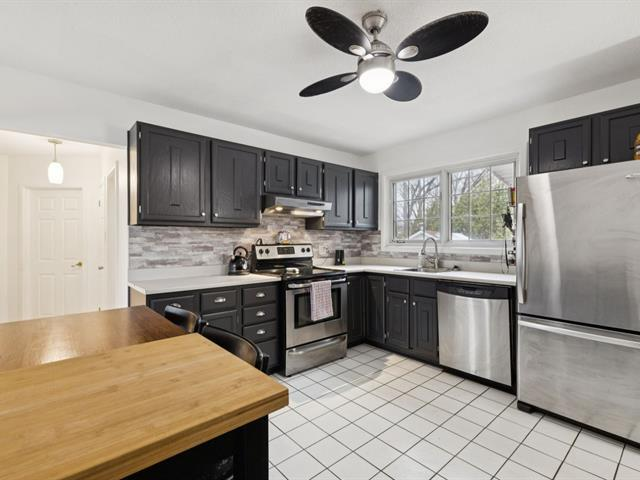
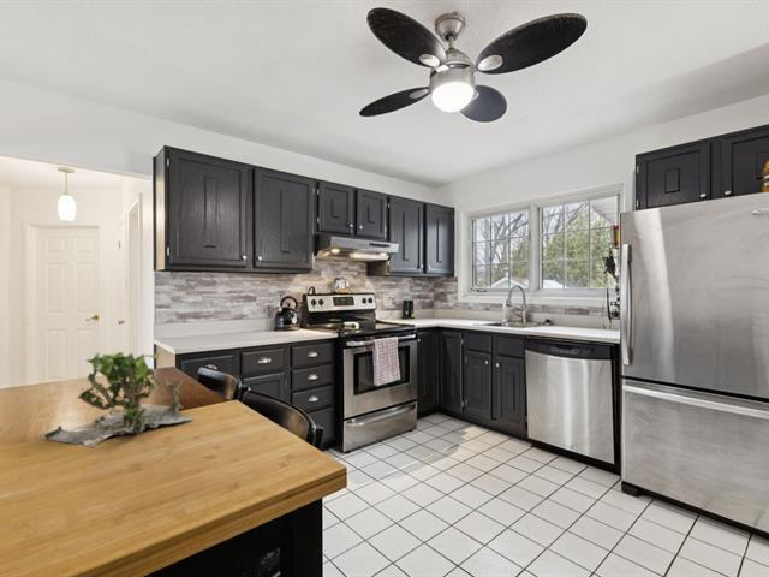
+ plant [43,351,196,448]
